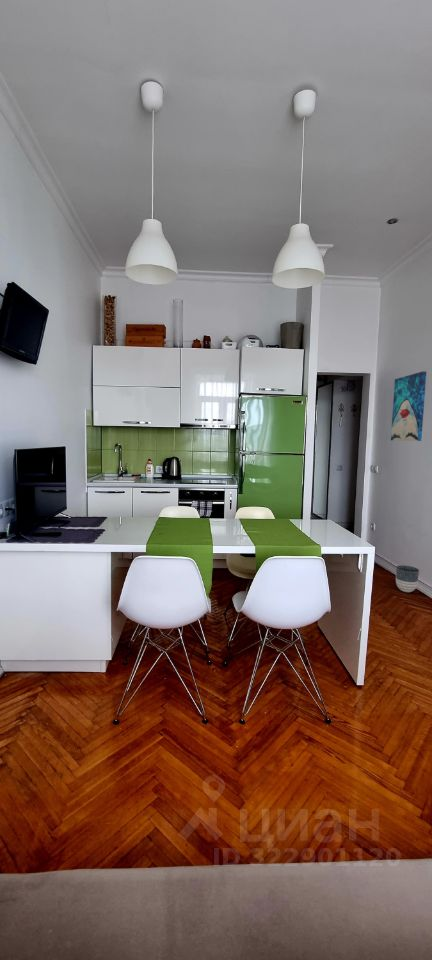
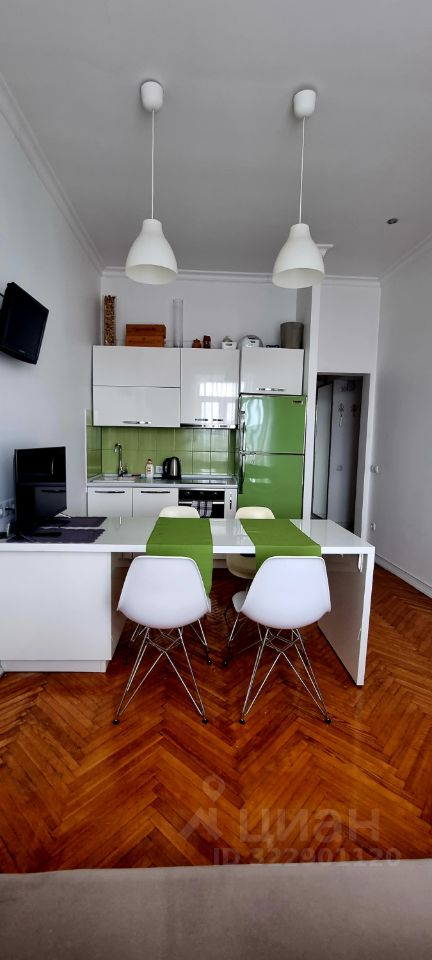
- wall art [390,370,427,442]
- planter [395,564,420,593]
